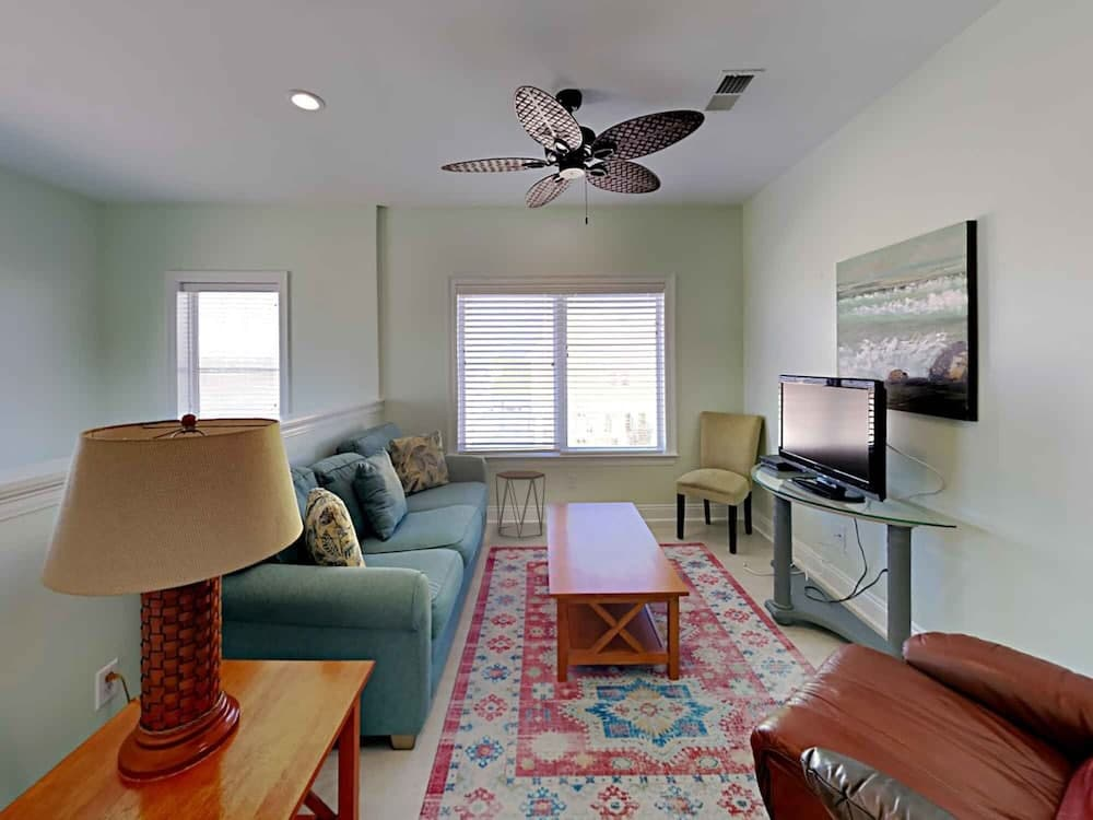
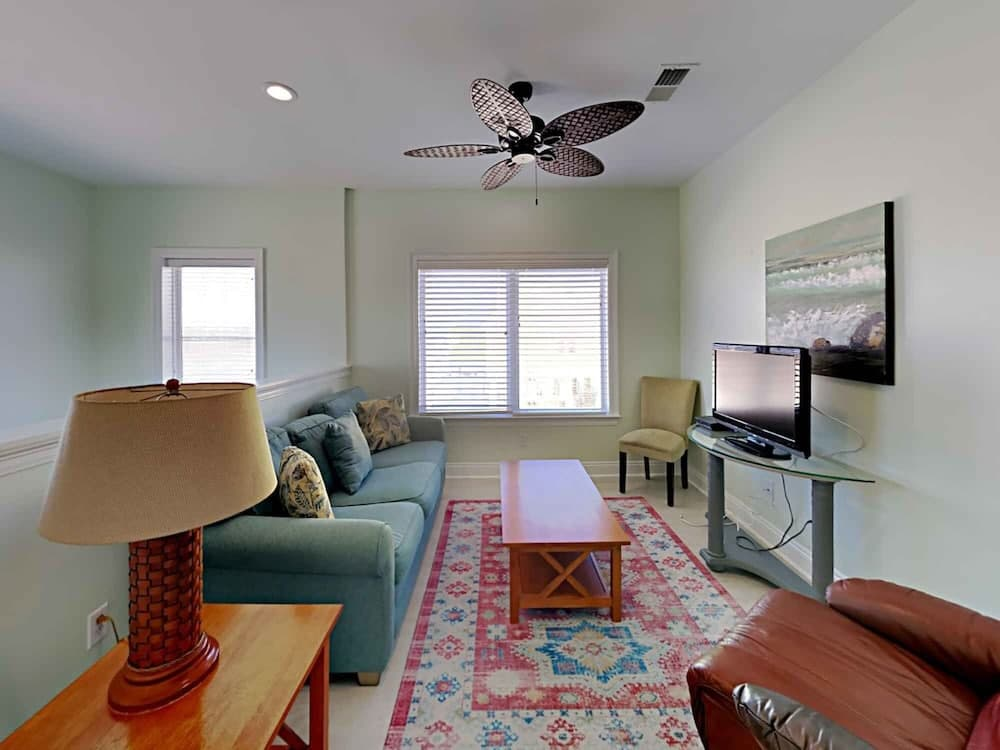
- side table [495,470,546,539]
